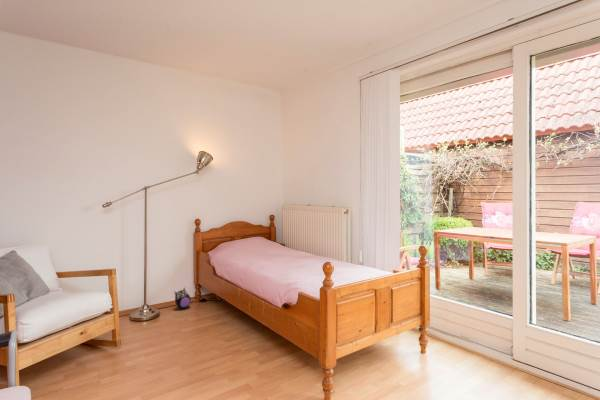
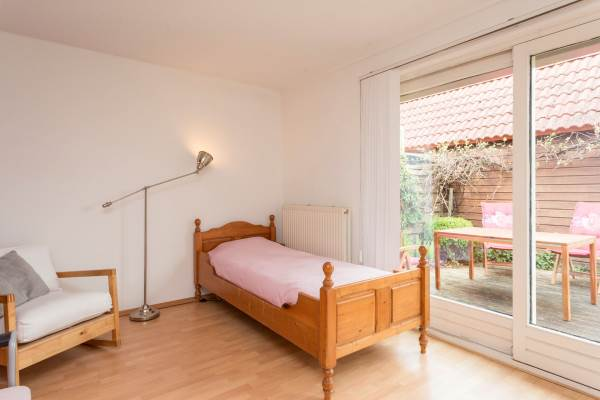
- plush toy [173,286,192,309]
